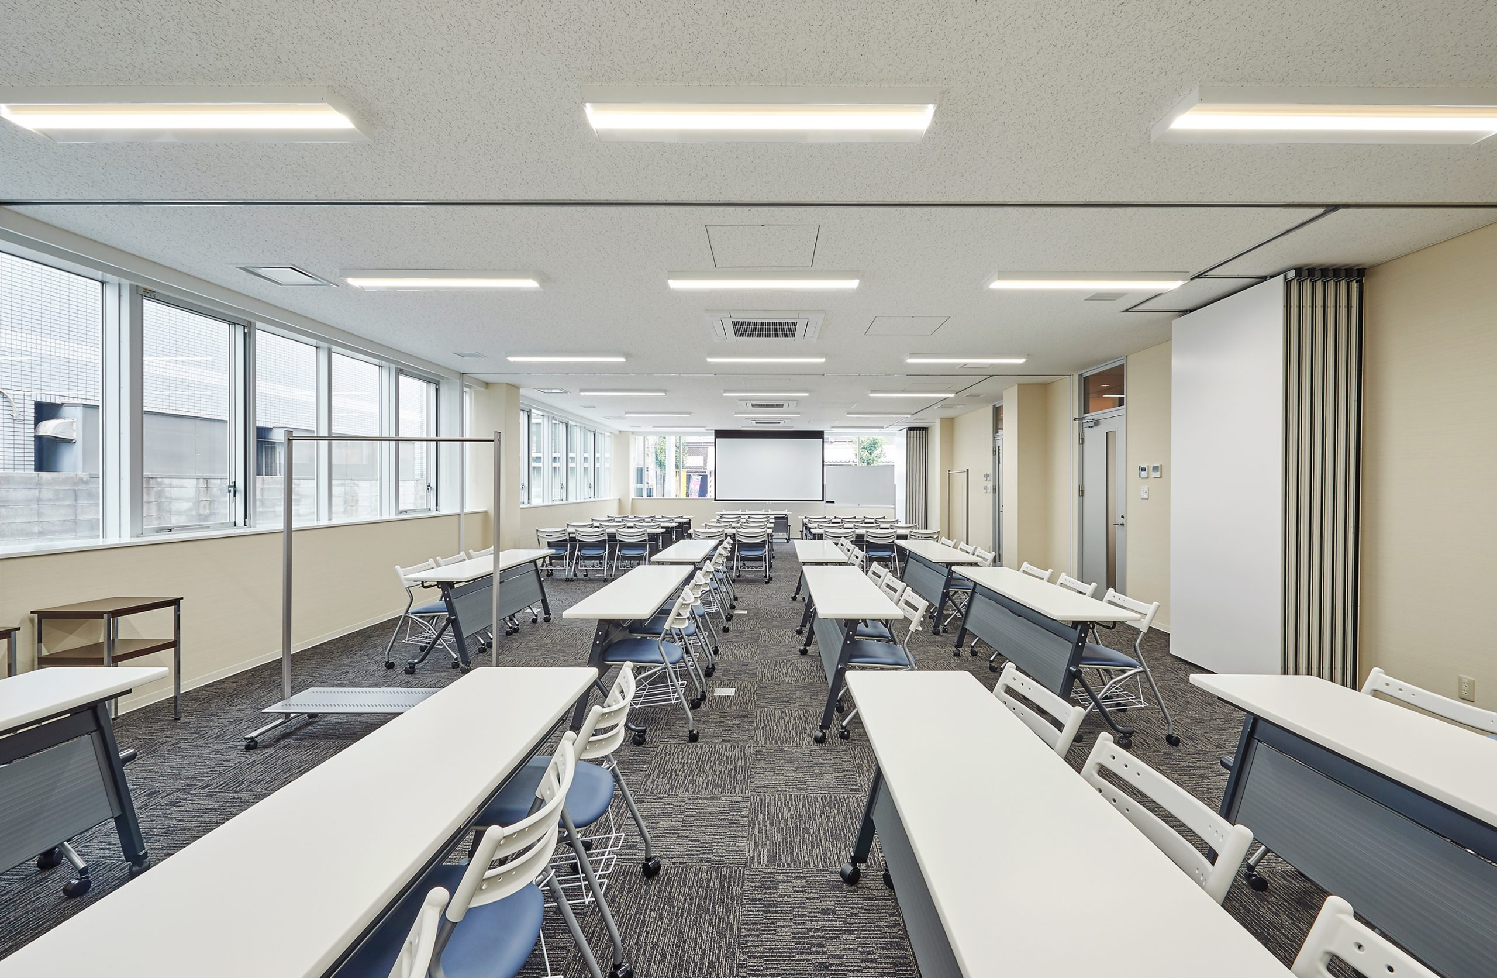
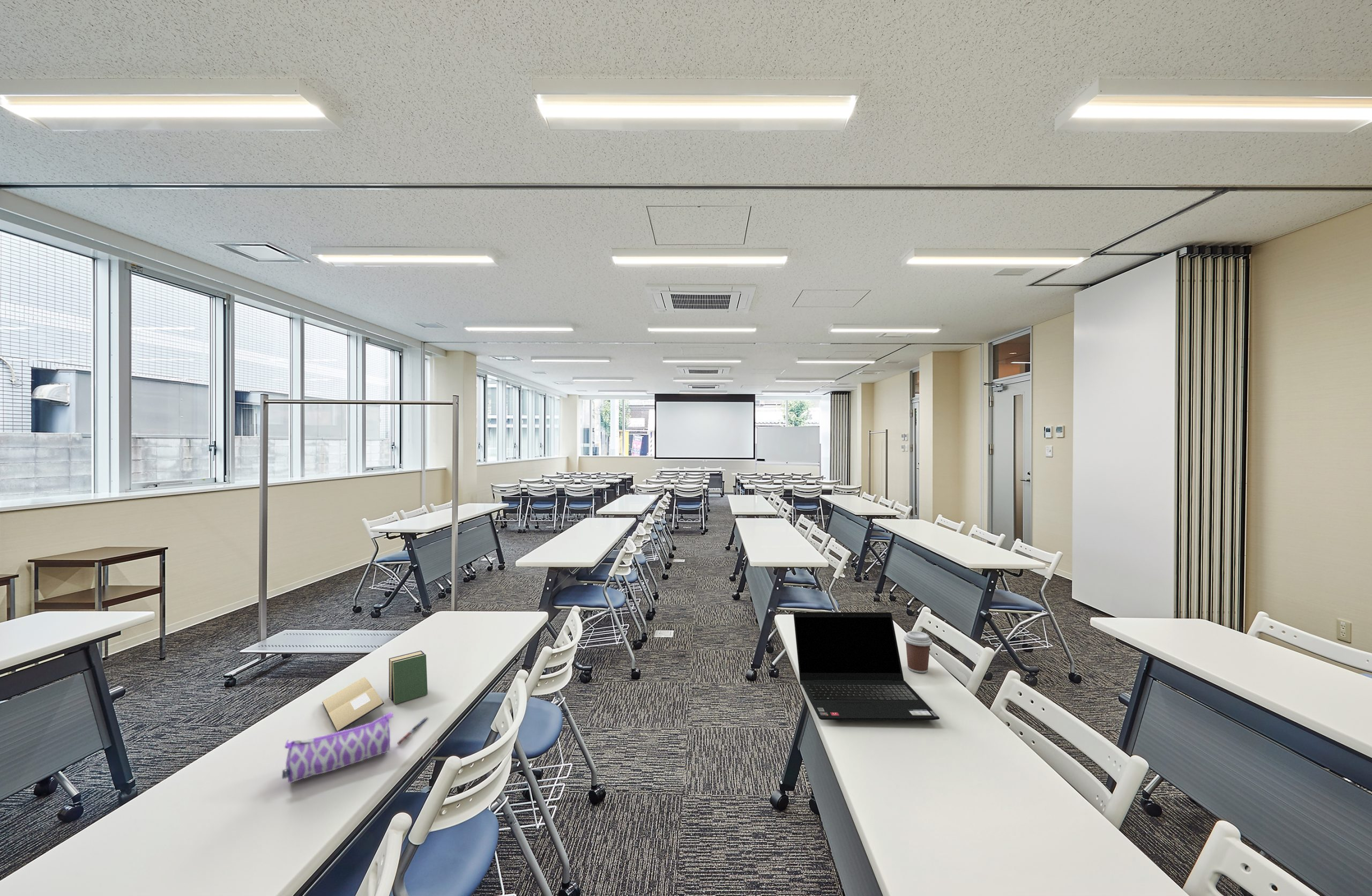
+ pen [397,716,429,745]
+ coffee cup [903,630,933,674]
+ book [322,650,428,732]
+ pencil case [281,712,394,783]
+ laptop computer [793,611,940,721]
